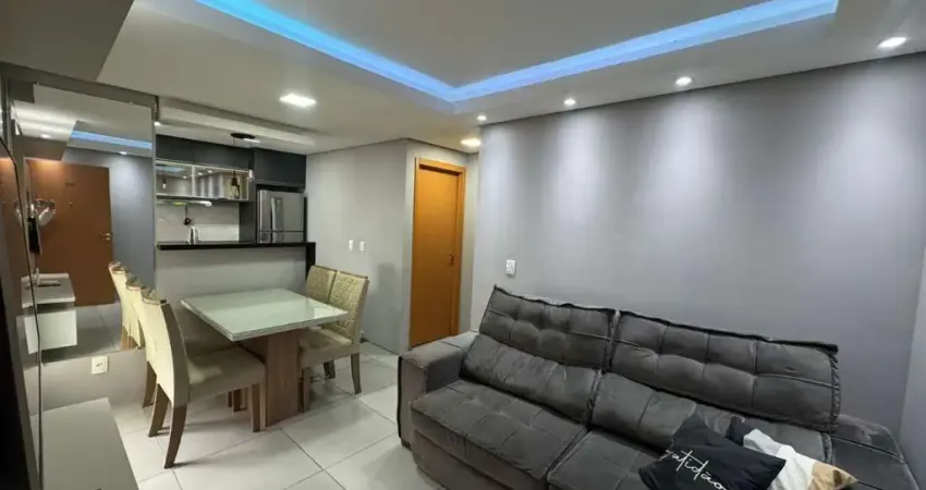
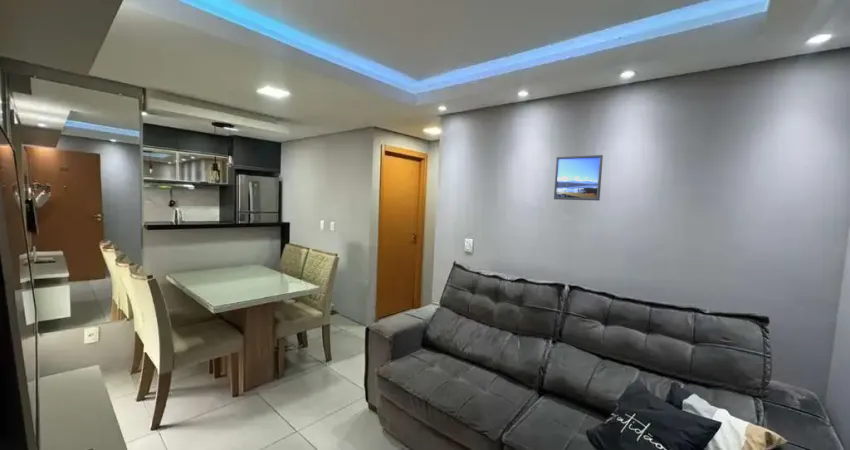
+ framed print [553,154,604,202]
